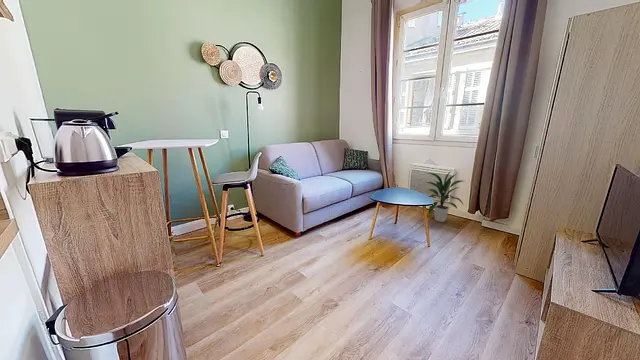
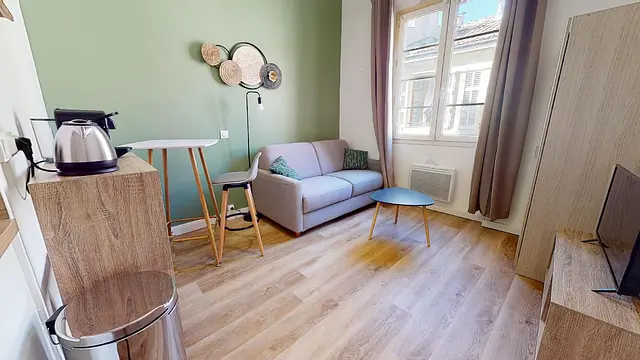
- indoor plant [426,170,464,223]
